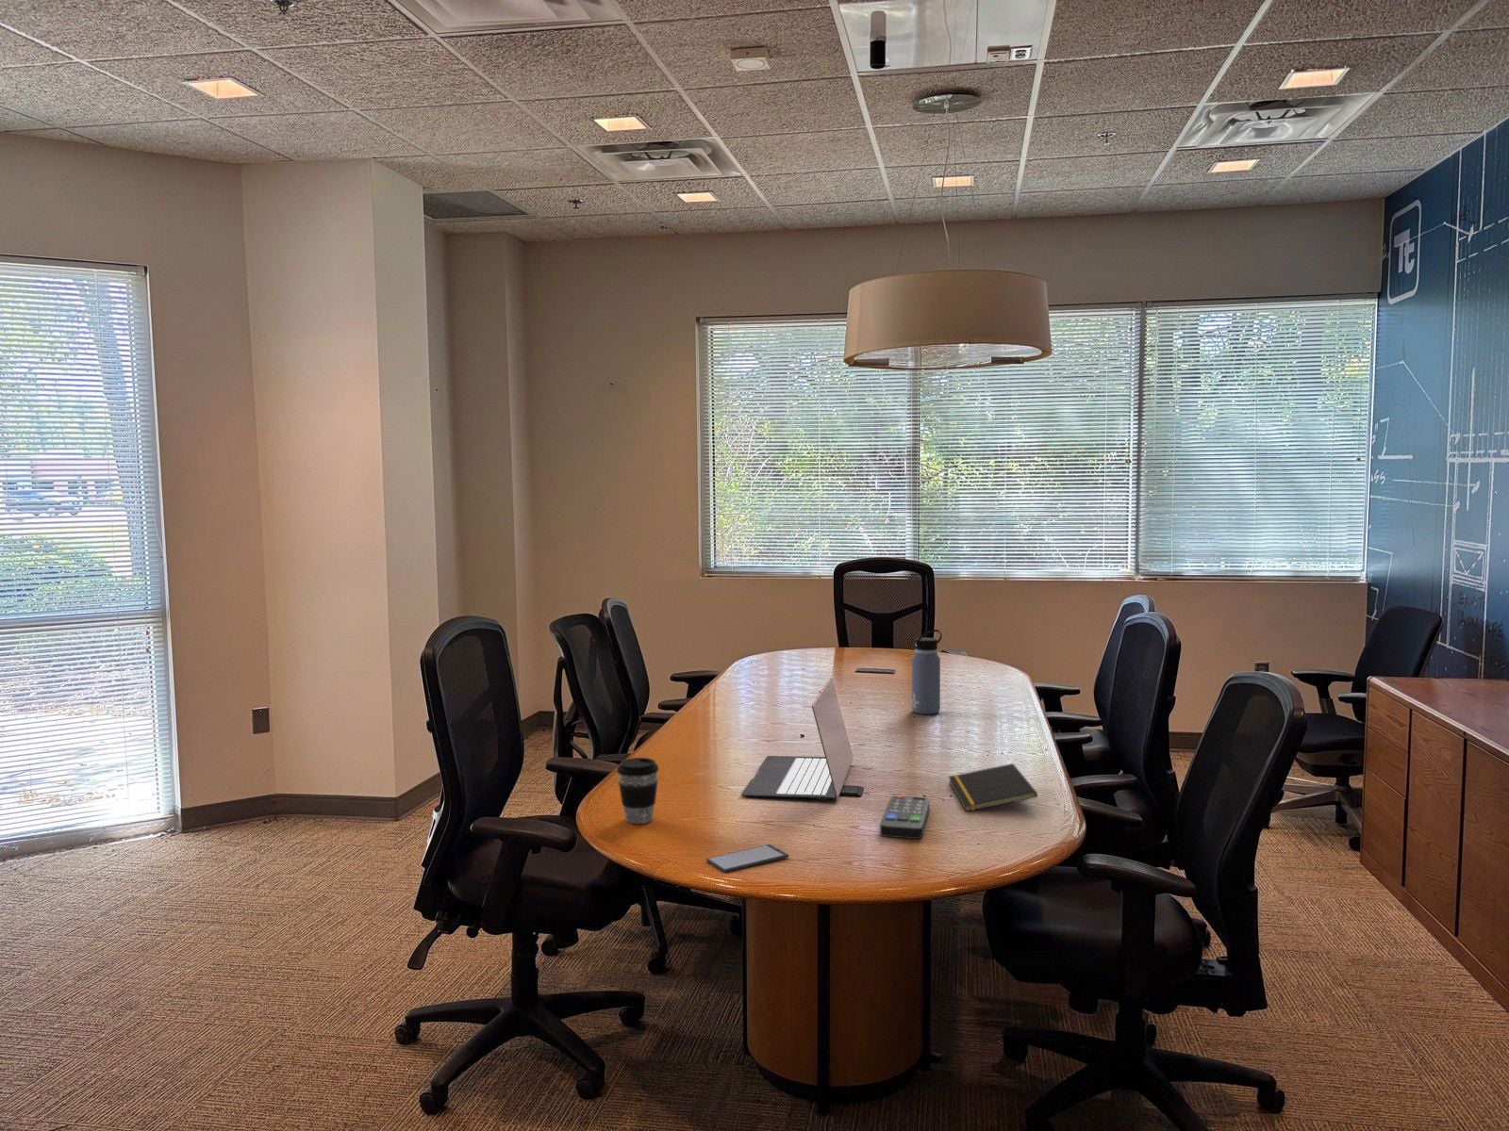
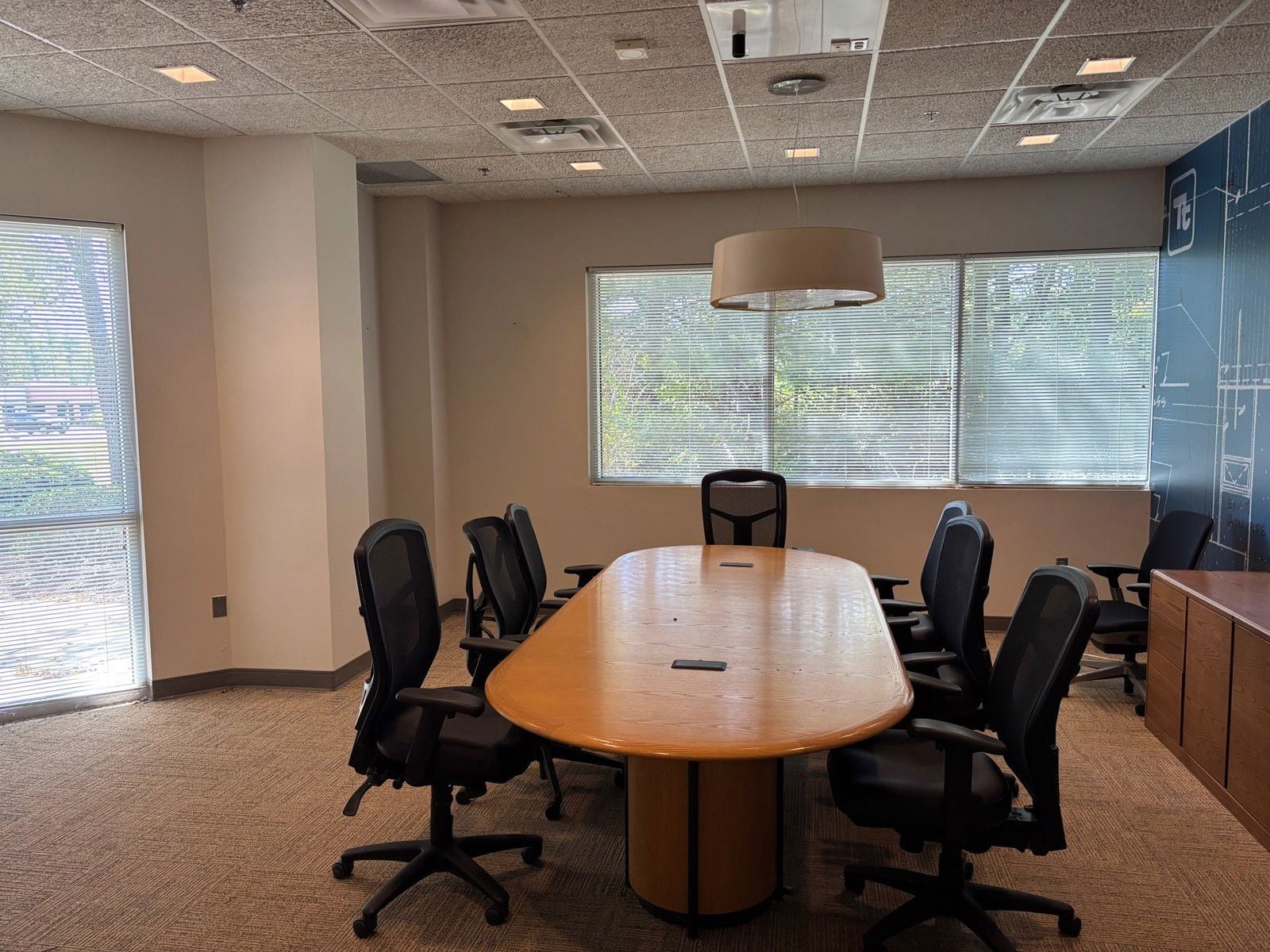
- notepad [948,763,1038,813]
- water bottle [911,628,943,715]
- remote control [879,794,930,840]
- coffee cup [615,757,661,824]
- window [706,843,789,873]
- laptop [740,676,854,802]
